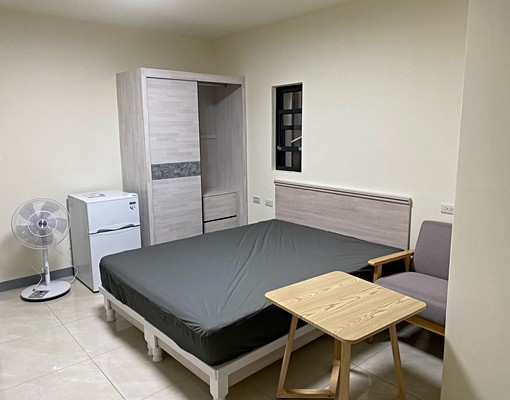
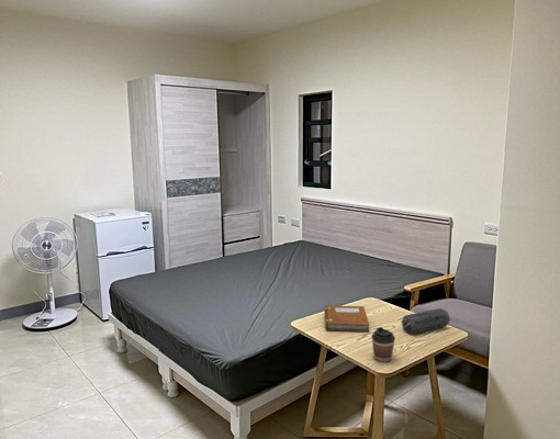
+ speaker [401,307,451,336]
+ coffee cup [371,326,396,363]
+ notebook [323,304,370,333]
